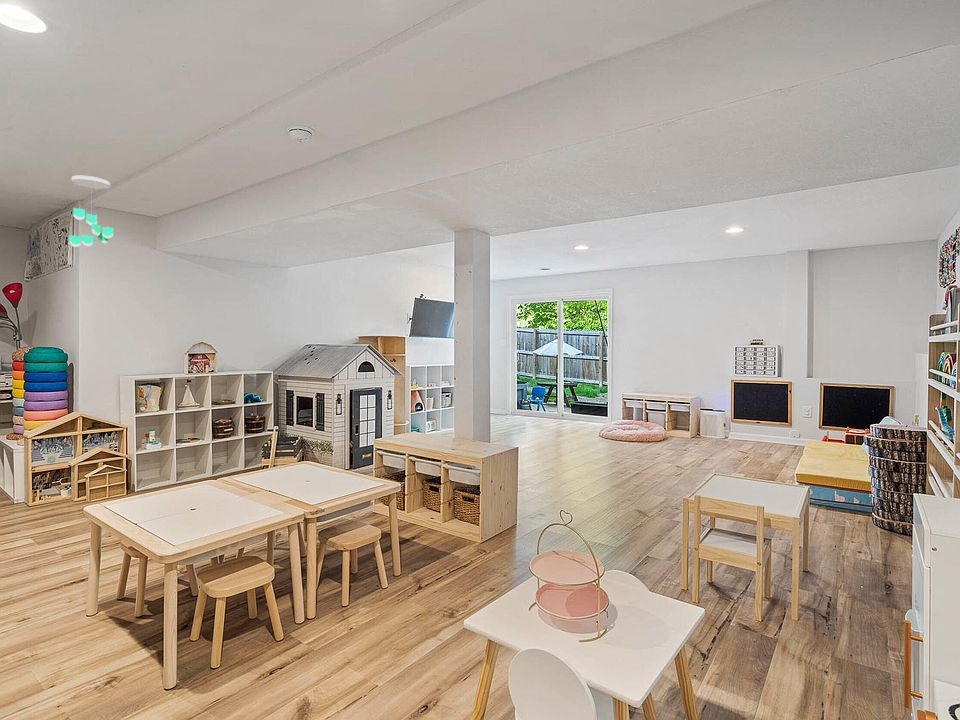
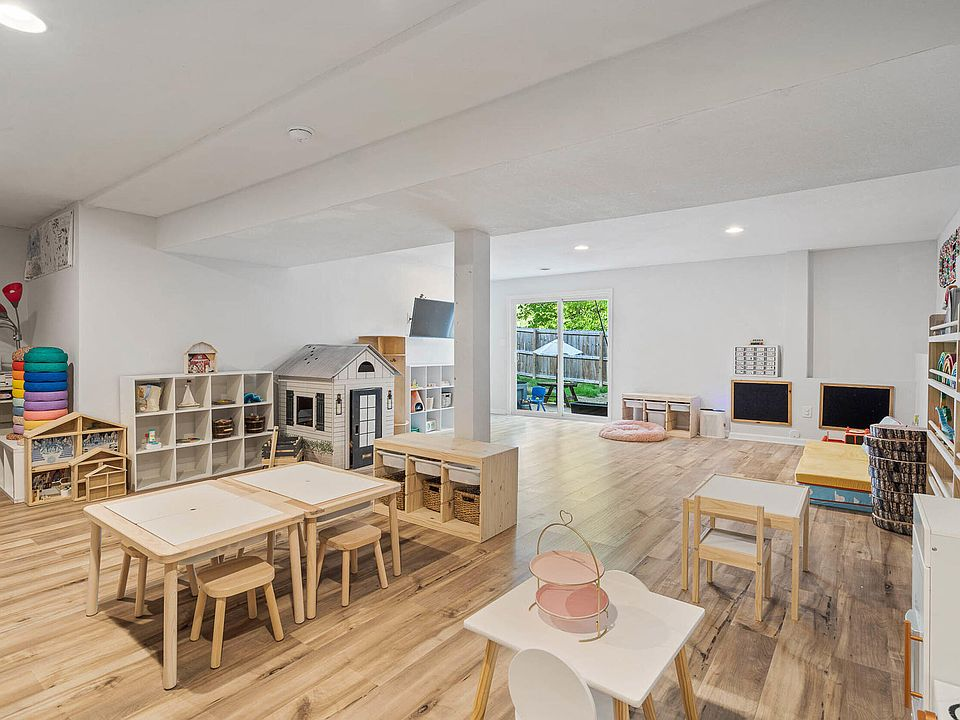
- ceiling mobile [68,175,114,248]
